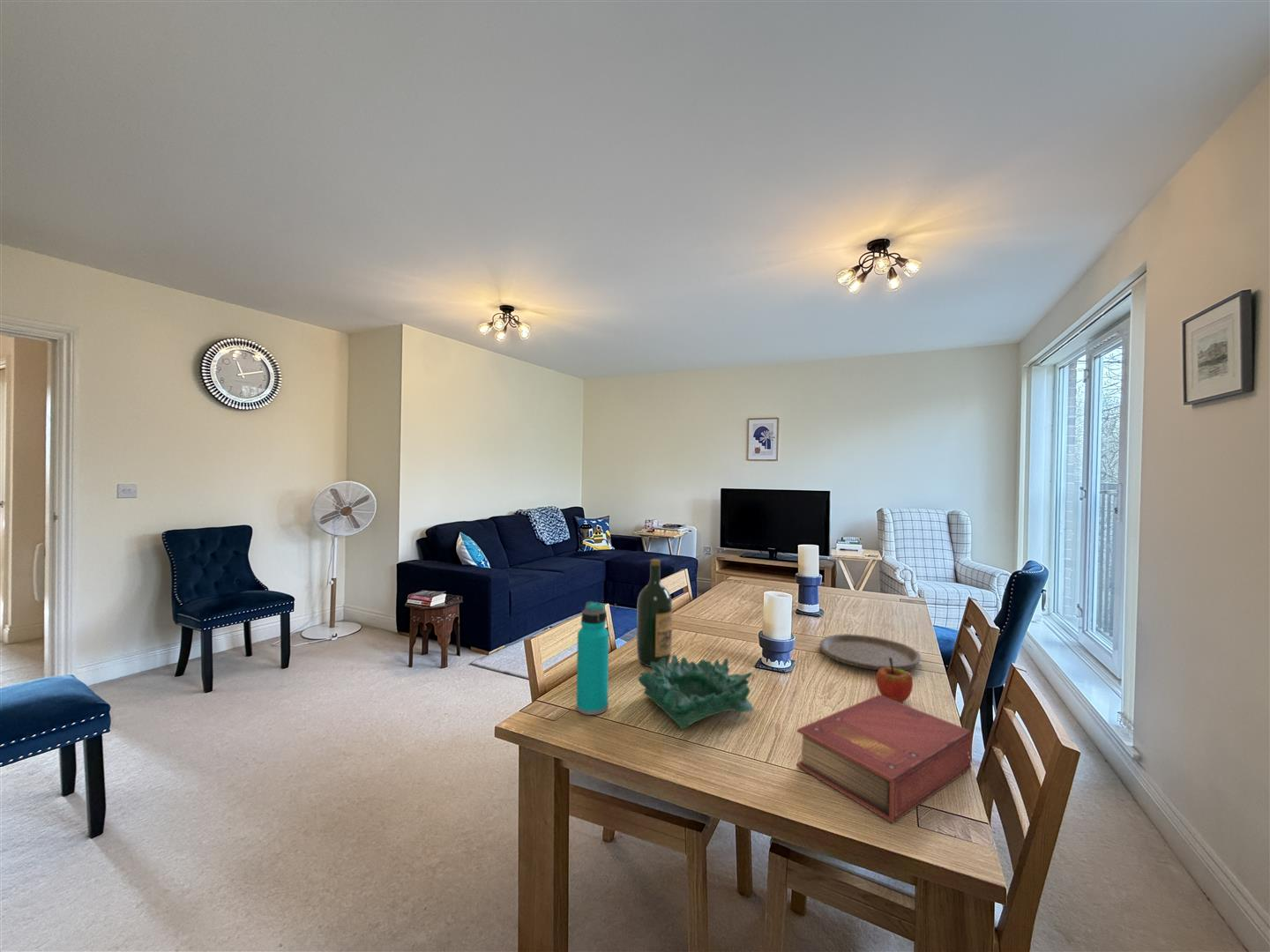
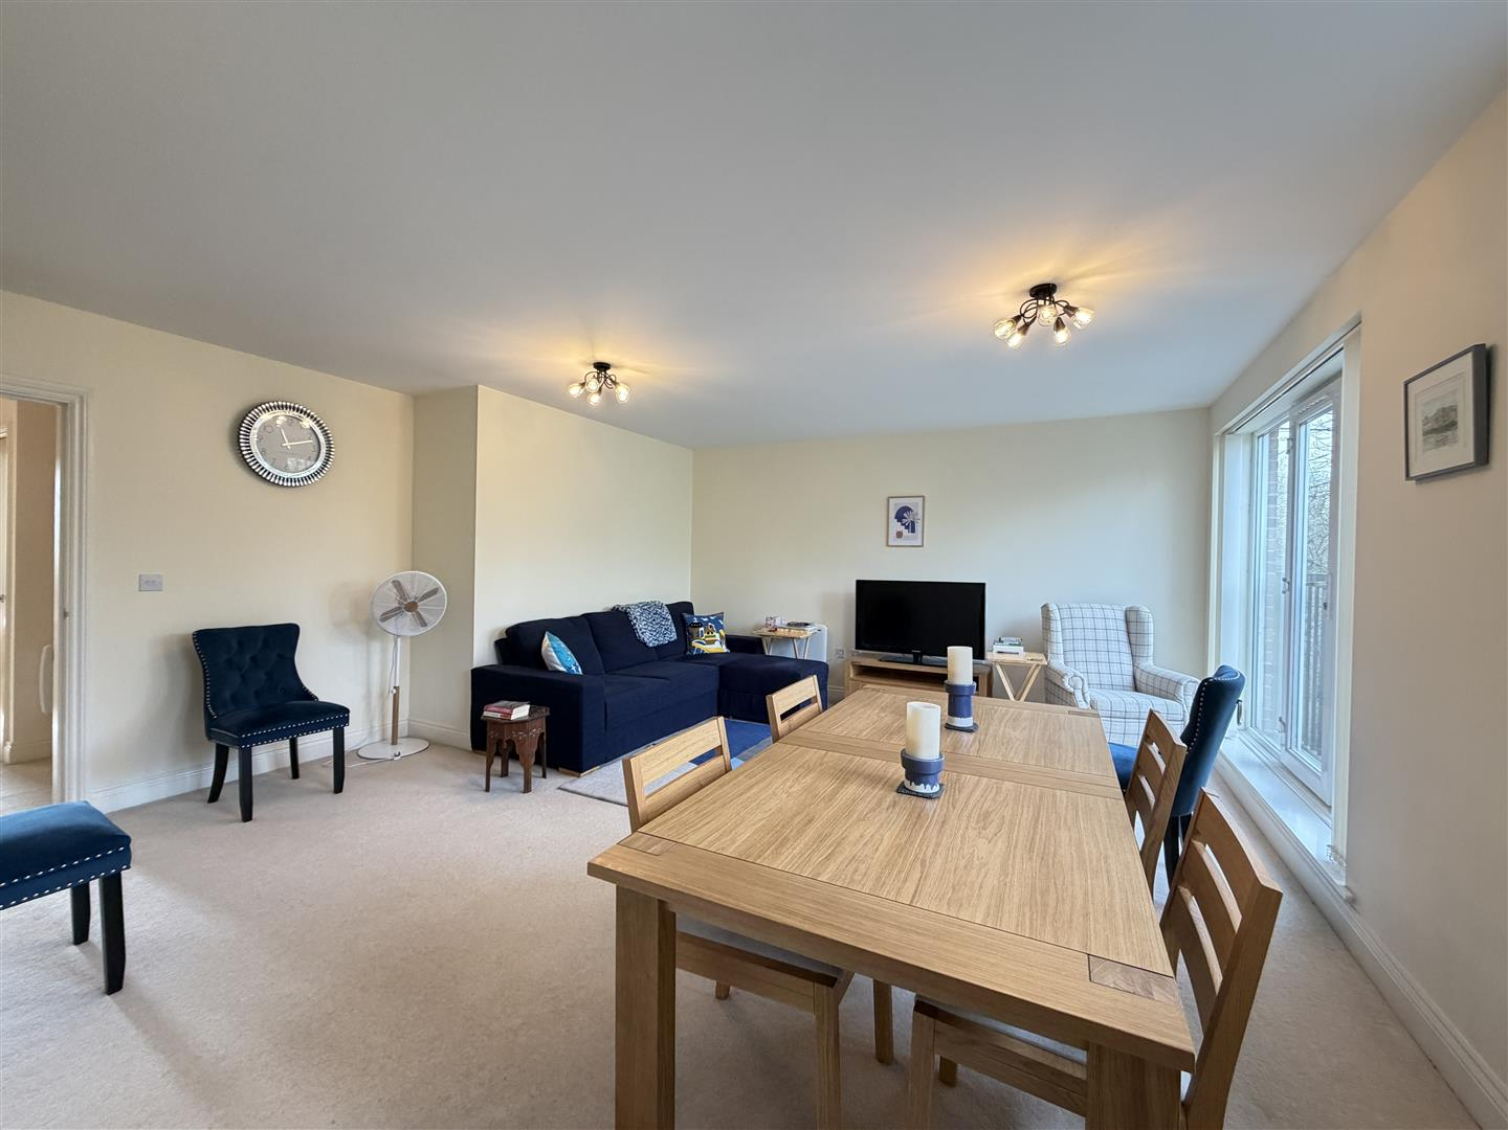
- book [796,694,974,824]
- plate [818,633,922,671]
- decorative bowl [638,654,756,731]
- apple [875,658,914,703]
- water bottle [576,600,609,716]
- wine bottle [636,558,673,667]
